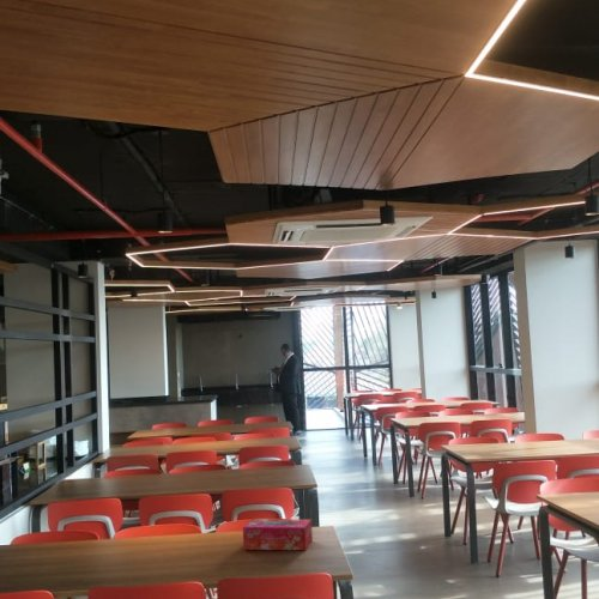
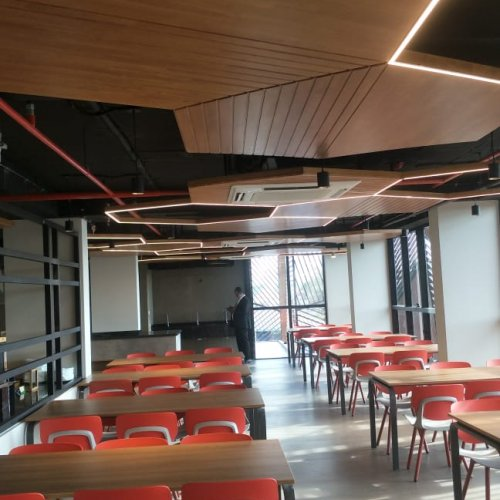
- tissue box [242,518,314,551]
